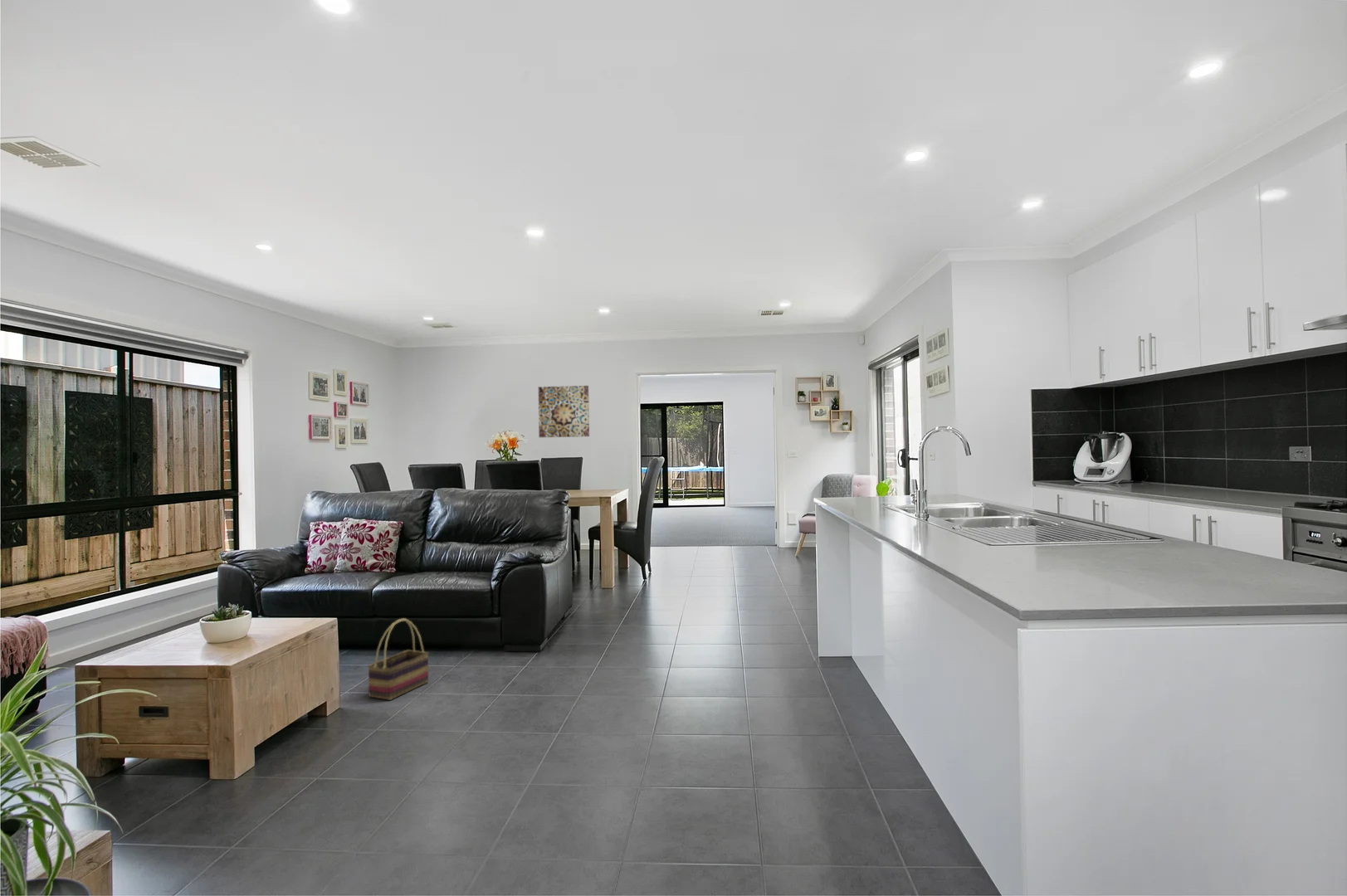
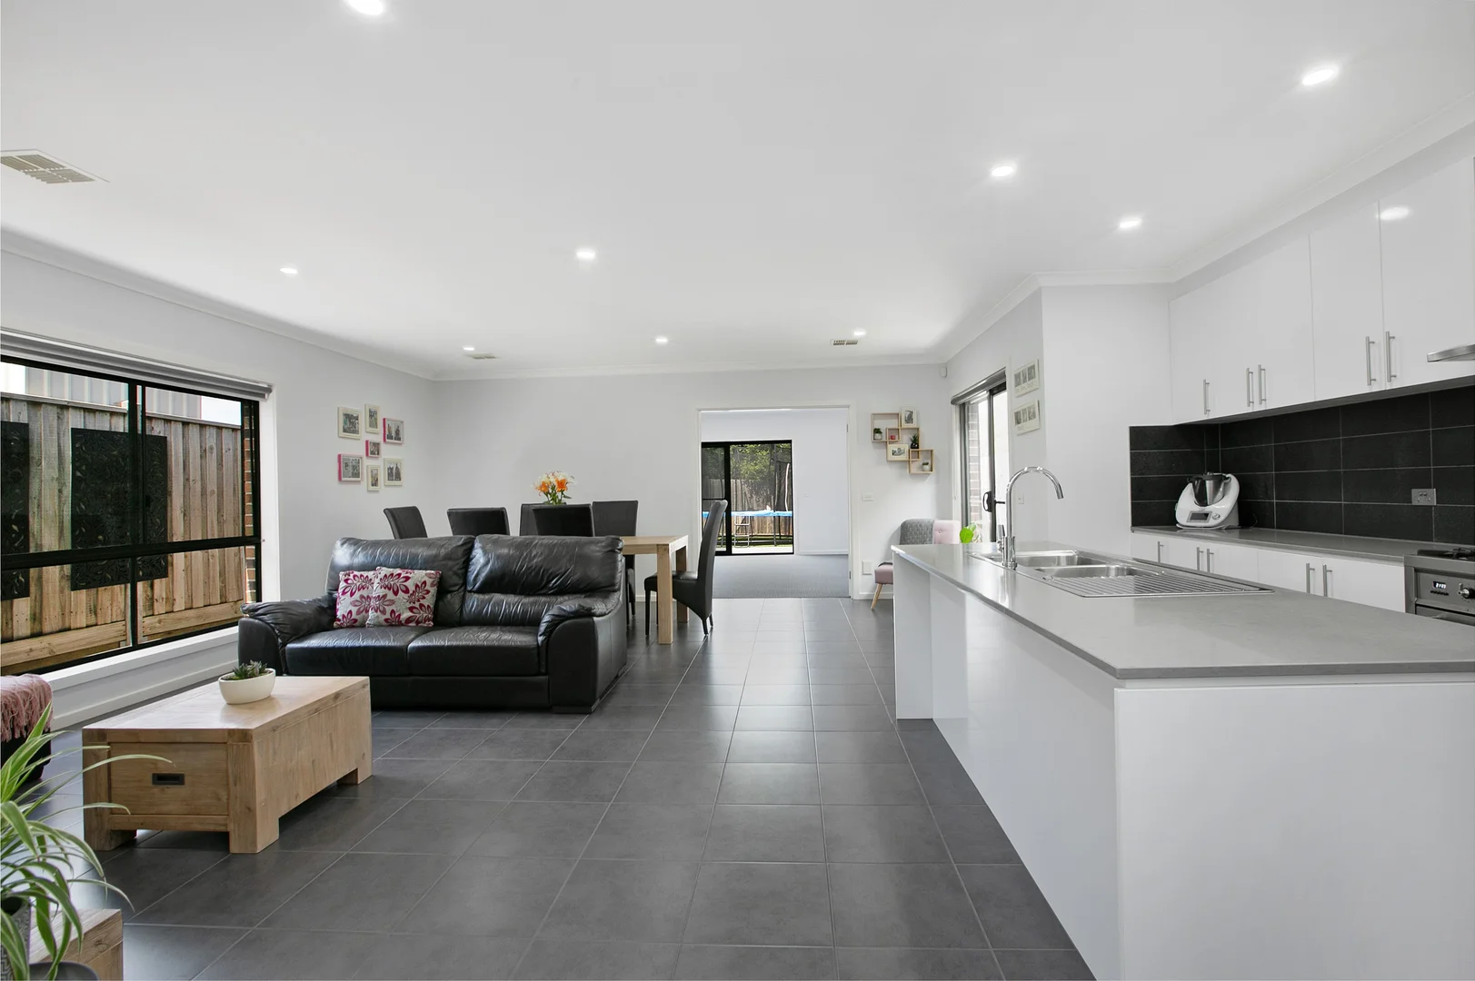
- basket [367,617,430,701]
- wall art [538,385,590,438]
